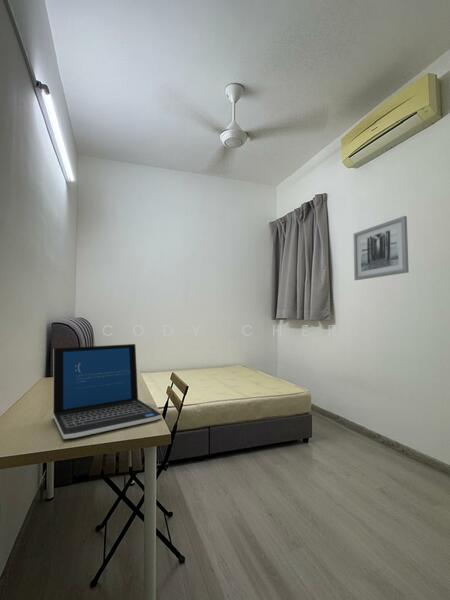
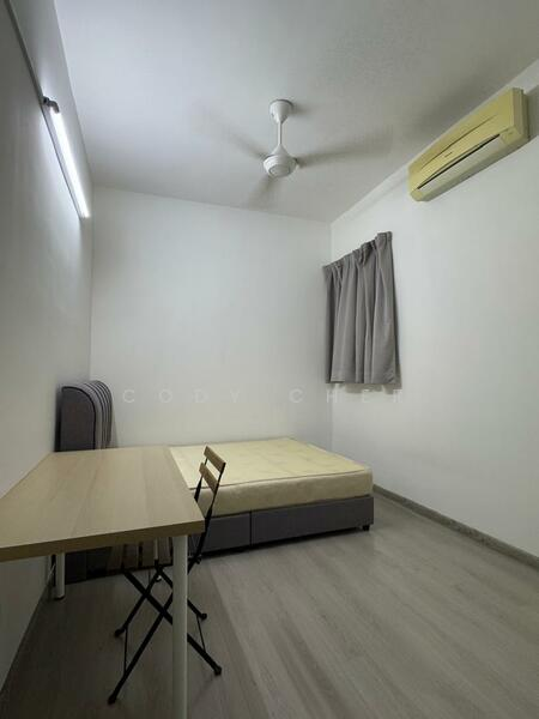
- wall art [352,215,410,281]
- laptop [52,343,163,440]
